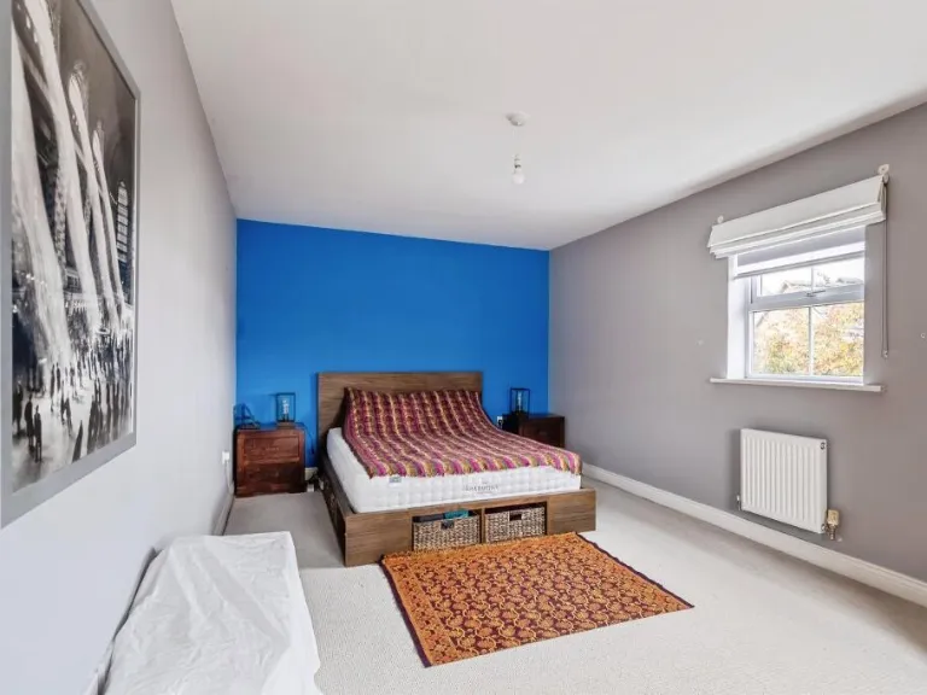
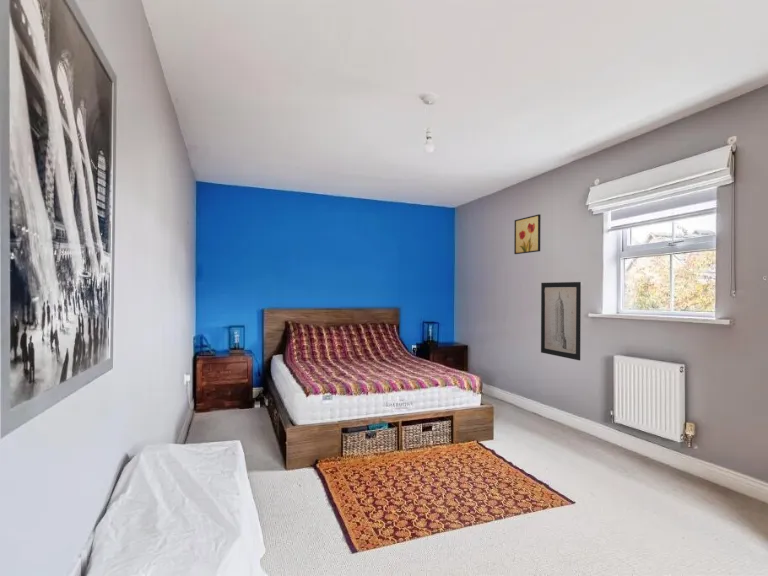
+ wall art [540,281,582,361]
+ wall art [513,213,542,255]
